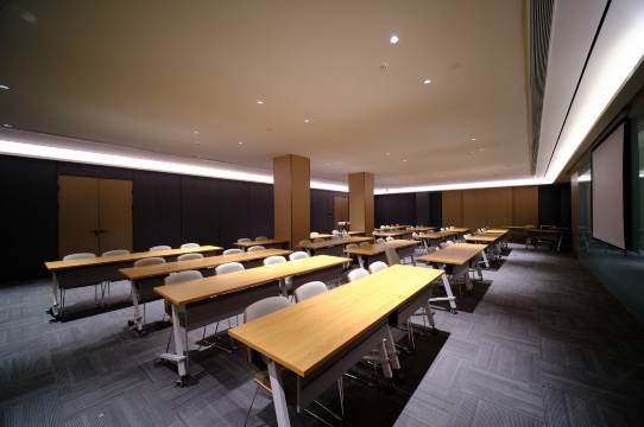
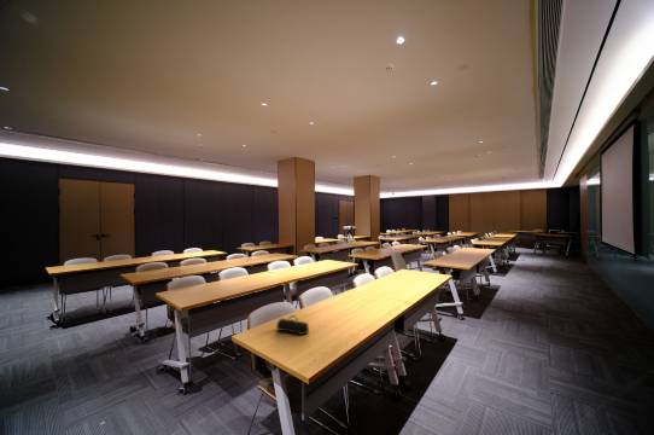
+ pencil case [275,314,310,336]
